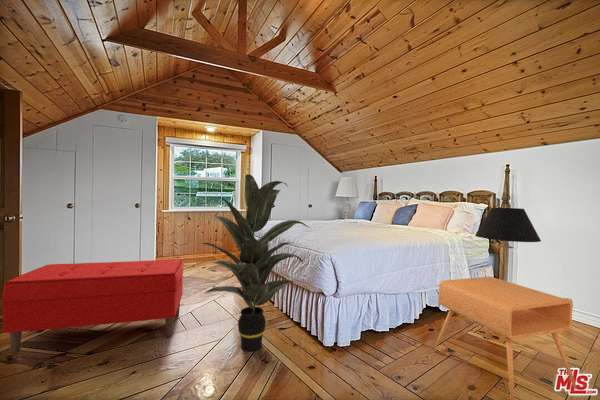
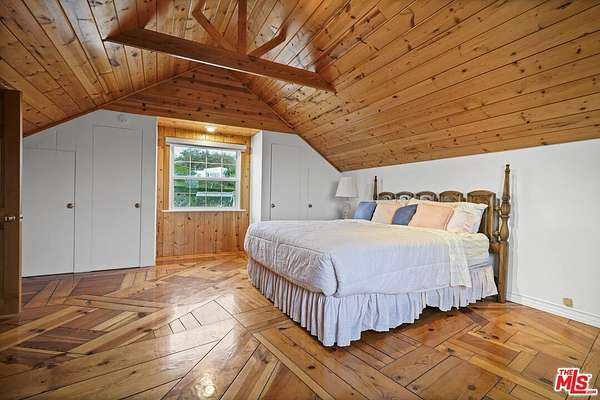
- side table [432,276,578,400]
- bench [1,258,184,355]
- indoor plant [201,173,313,352]
- table lamp [474,207,542,287]
